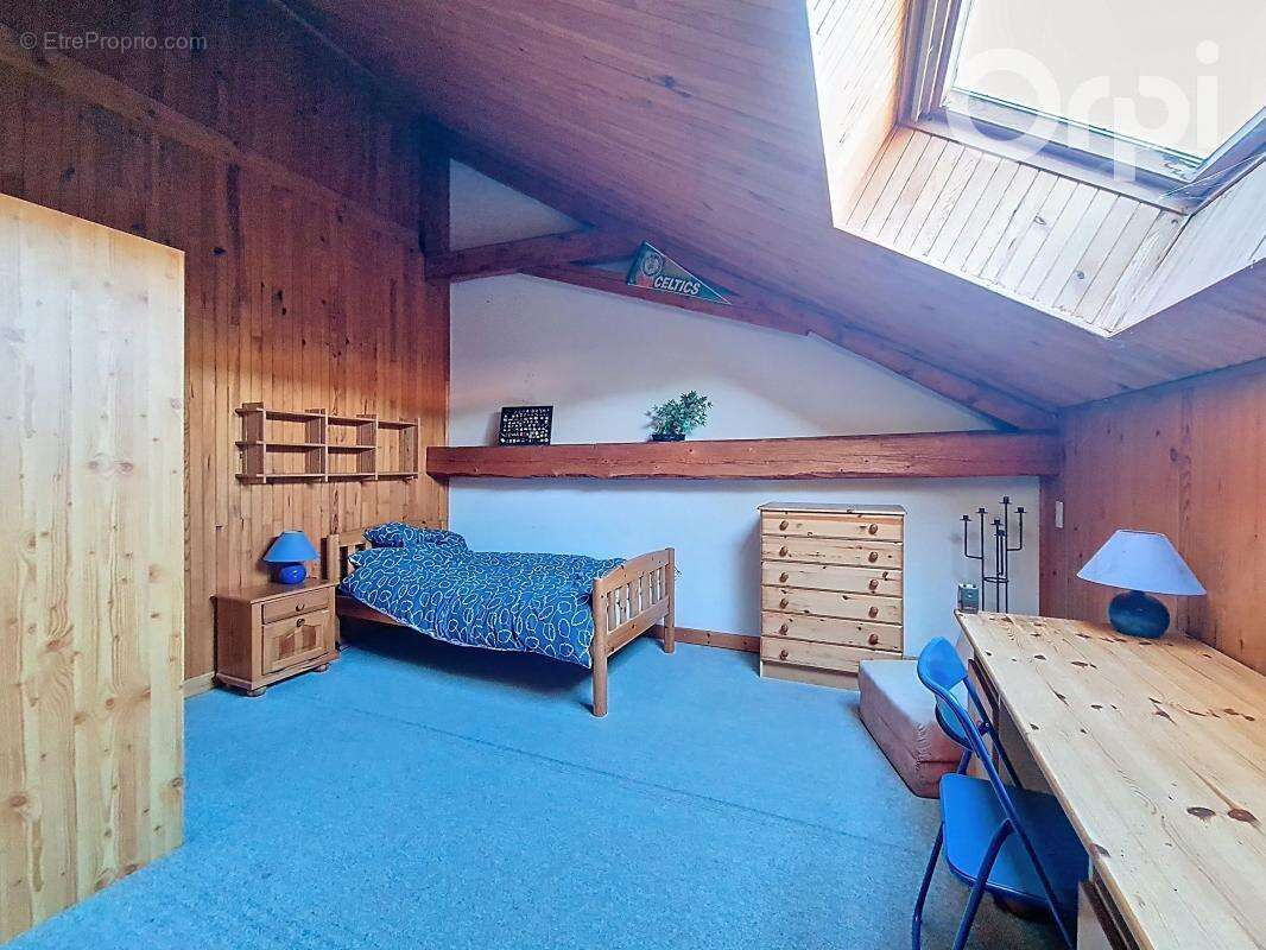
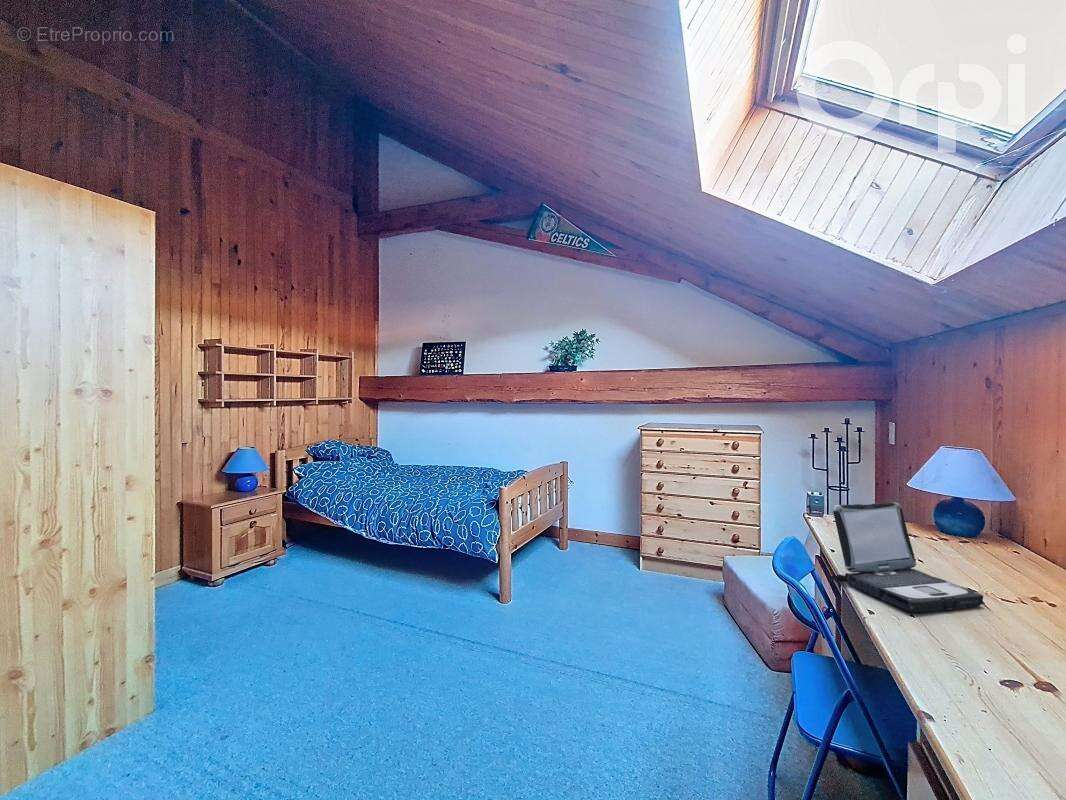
+ laptop [825,501,984,613]
